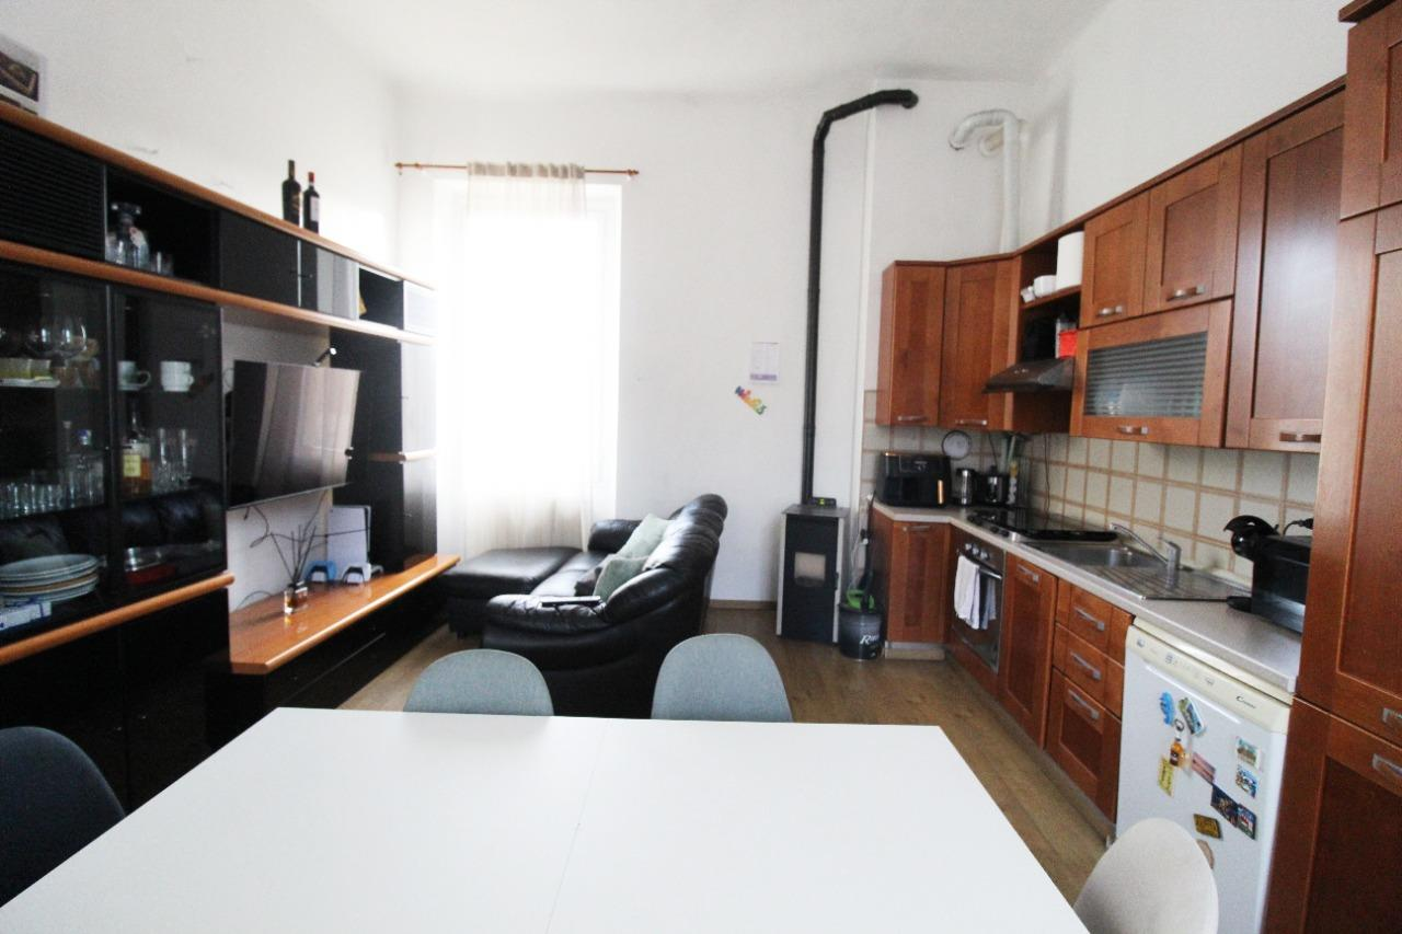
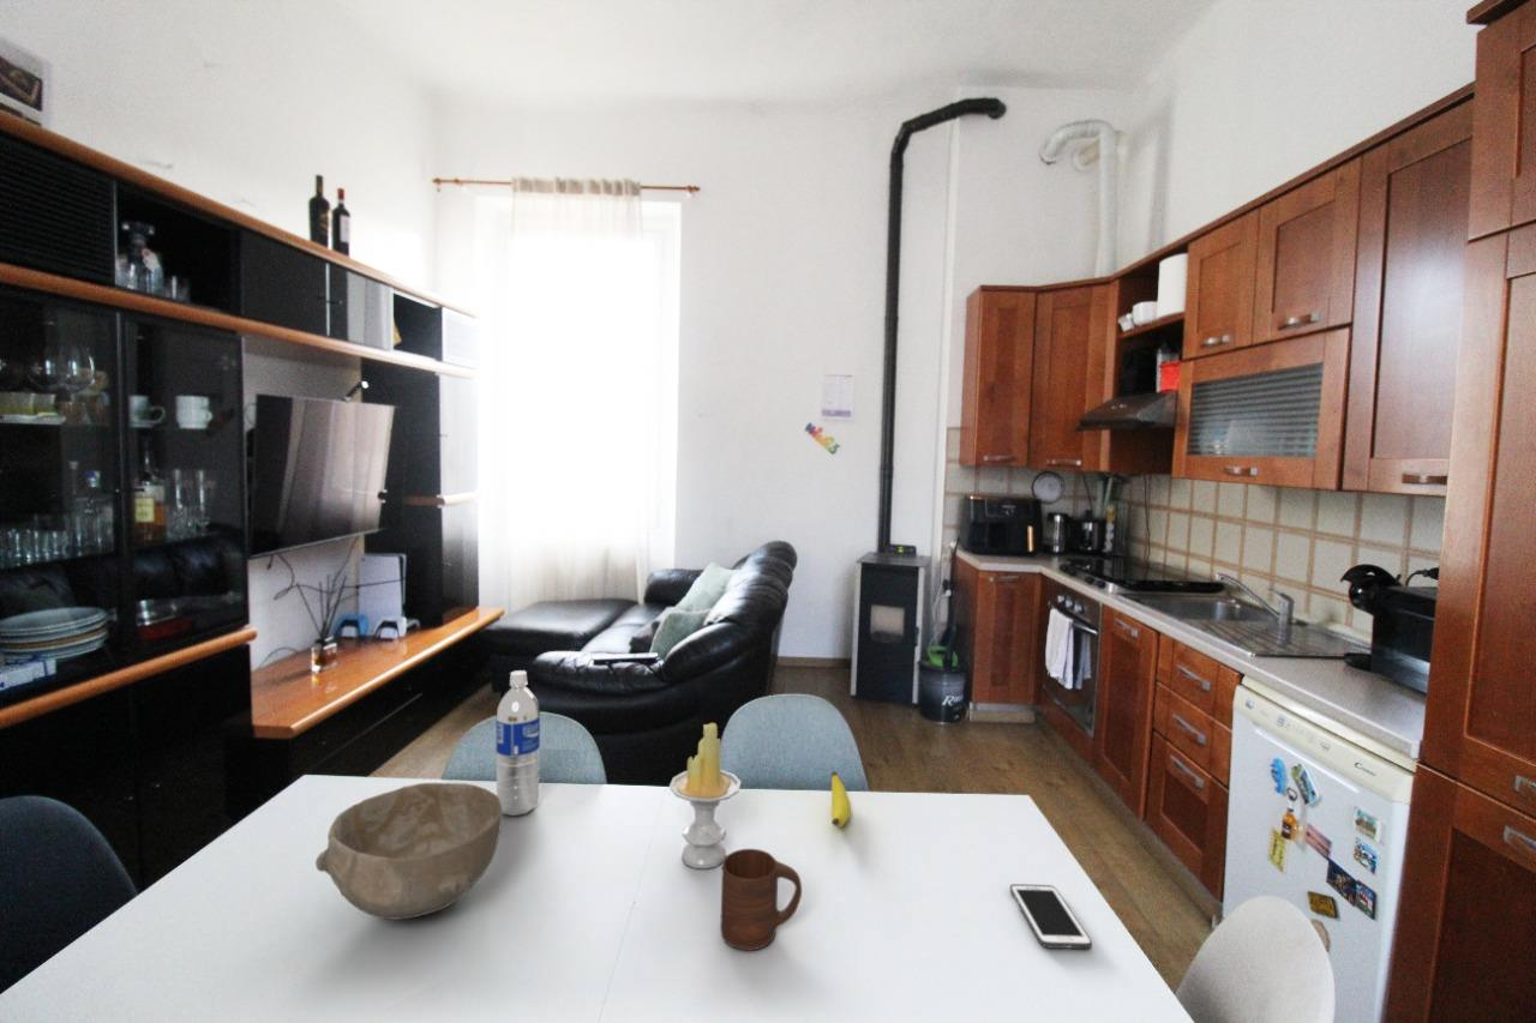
+ cup [719,848,803,951]
+ bowl [314,782,503,921]
+ banana [830,770,852,829]
+ water bottle [494,669,541,817]
+ cell phone [1009,883,1093,950]
+ candle [668,722,742,869]
